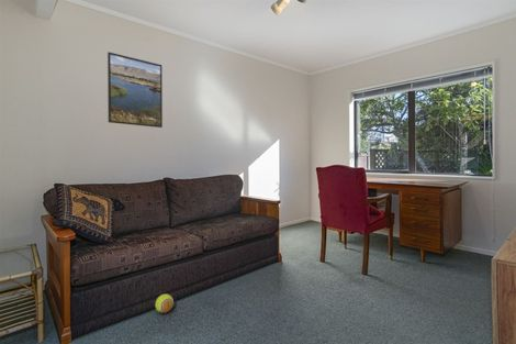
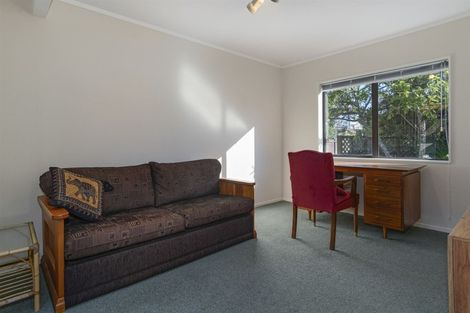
- ball [154,293,175,314]
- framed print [106,51,164,129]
